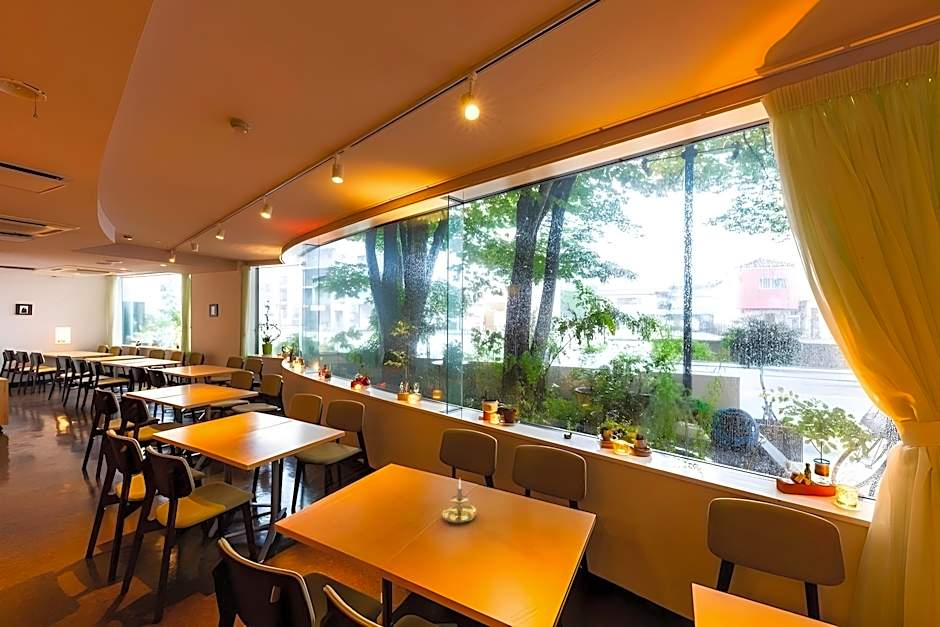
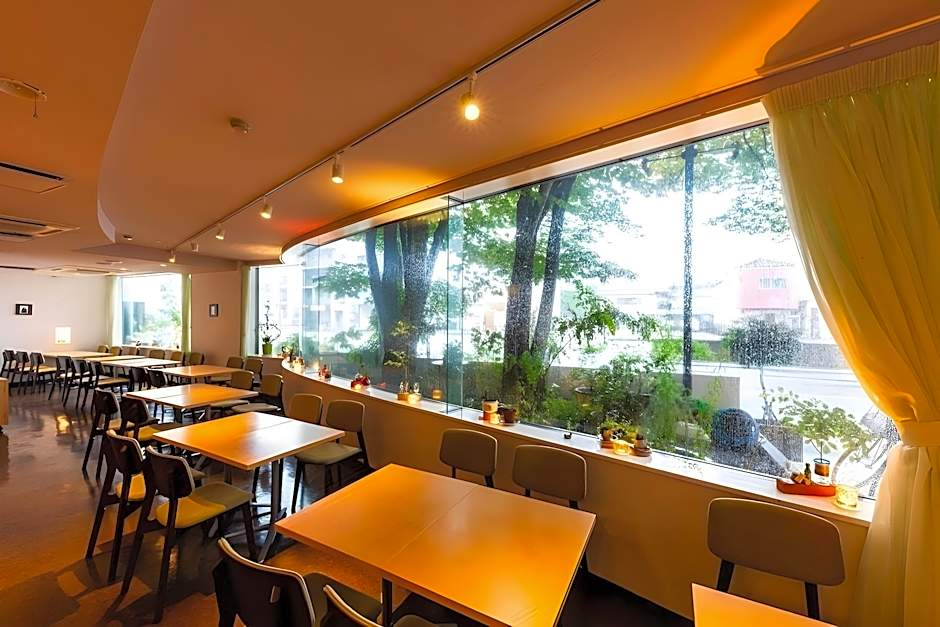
- candle holder [441,478,477,525]
